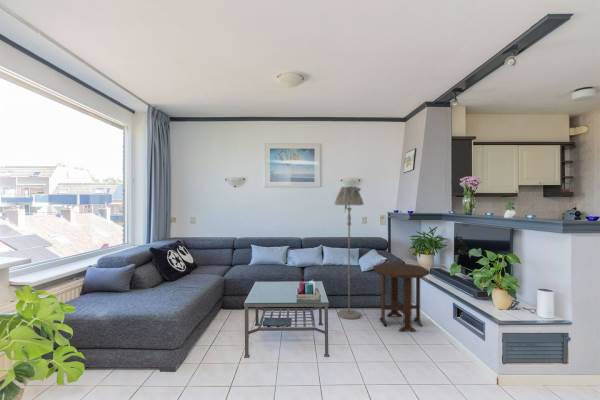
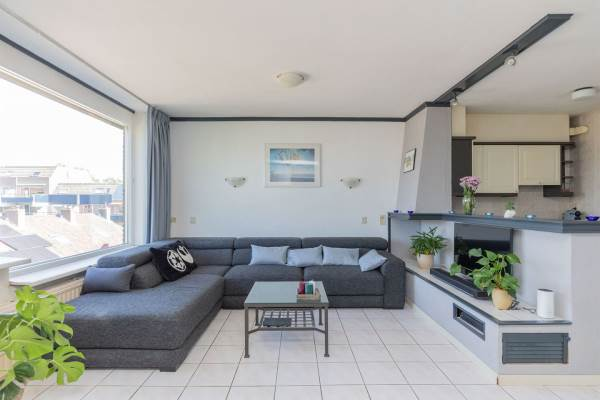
- floor lamp [334,186,365,320]
- side table [372,262,431,333]
